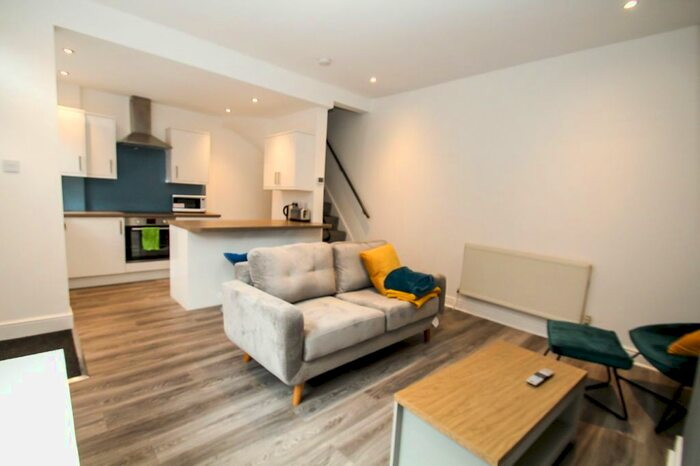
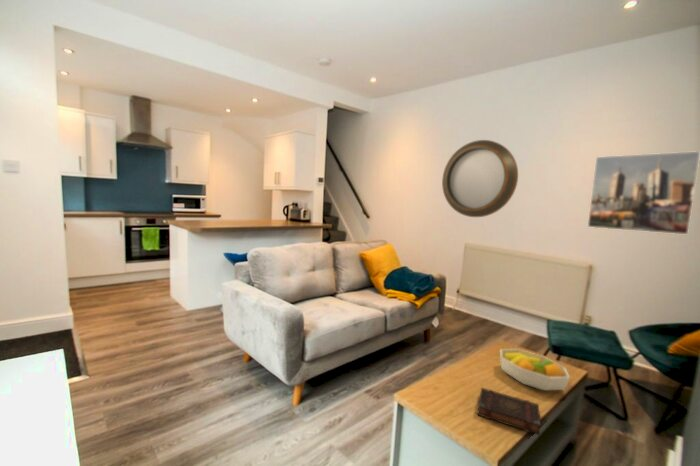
+ home mirror [441,139,519,218]
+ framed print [587,150,700,235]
+ book [476,387,542,436]
+ fruit bowl [499,348,571,391]
